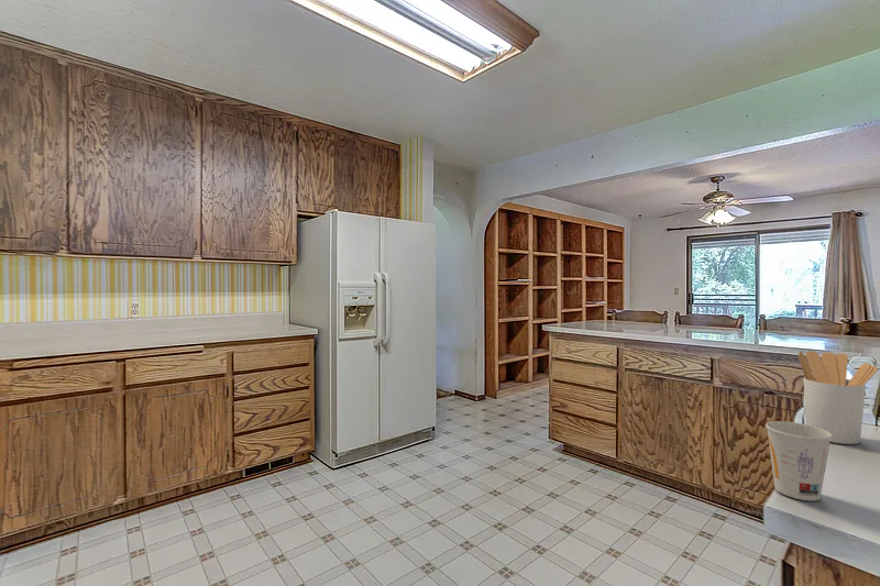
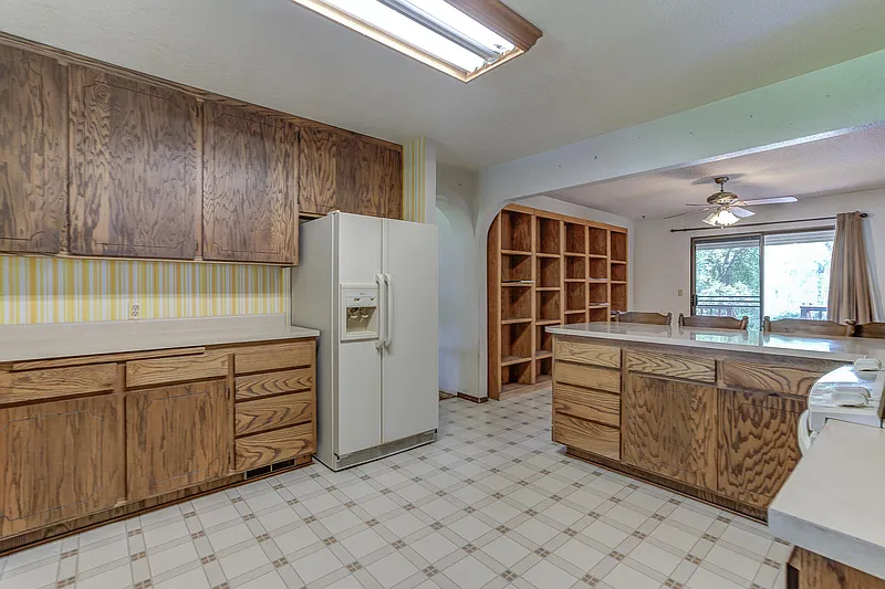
- utensil holder [798,350,879,445]
- cup [765,420,833,502]
